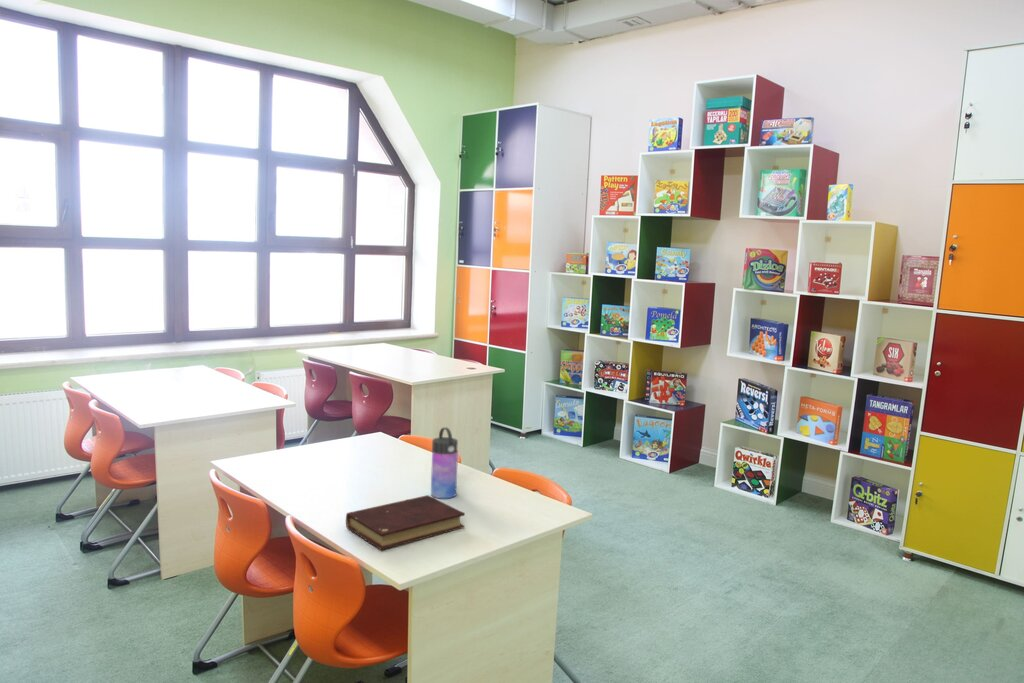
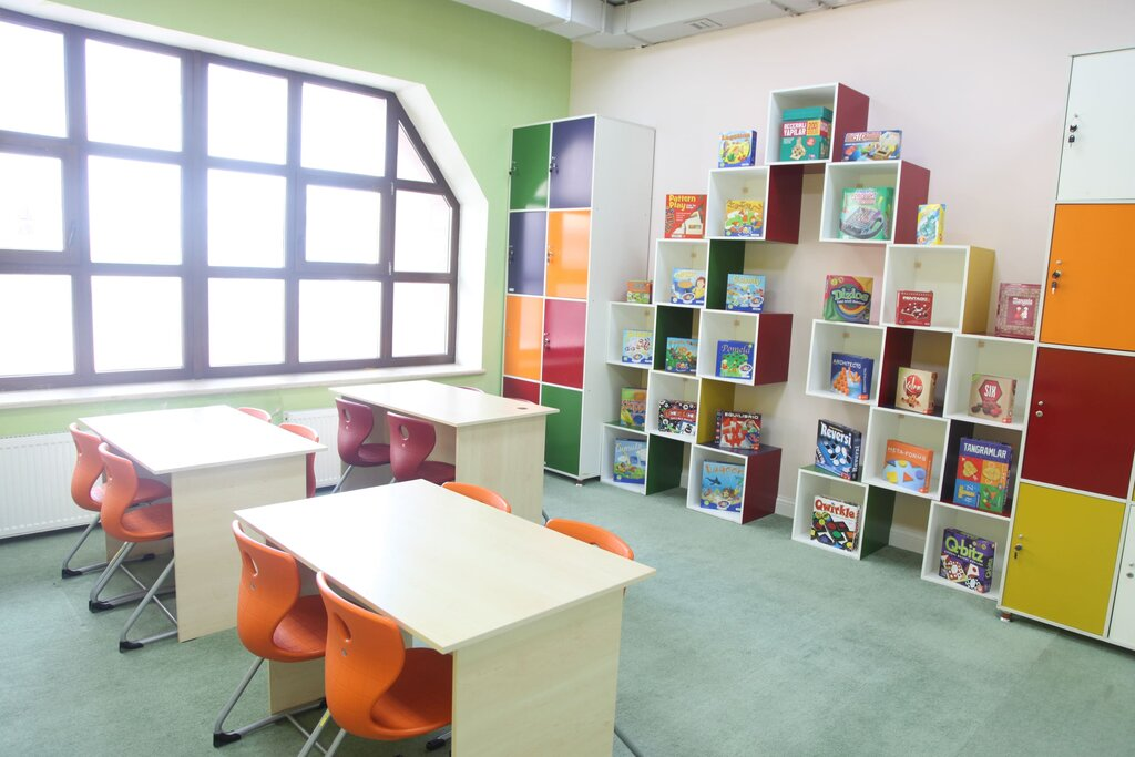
- book [345,494,466,551]
- water bottle [430,426,459,499]
